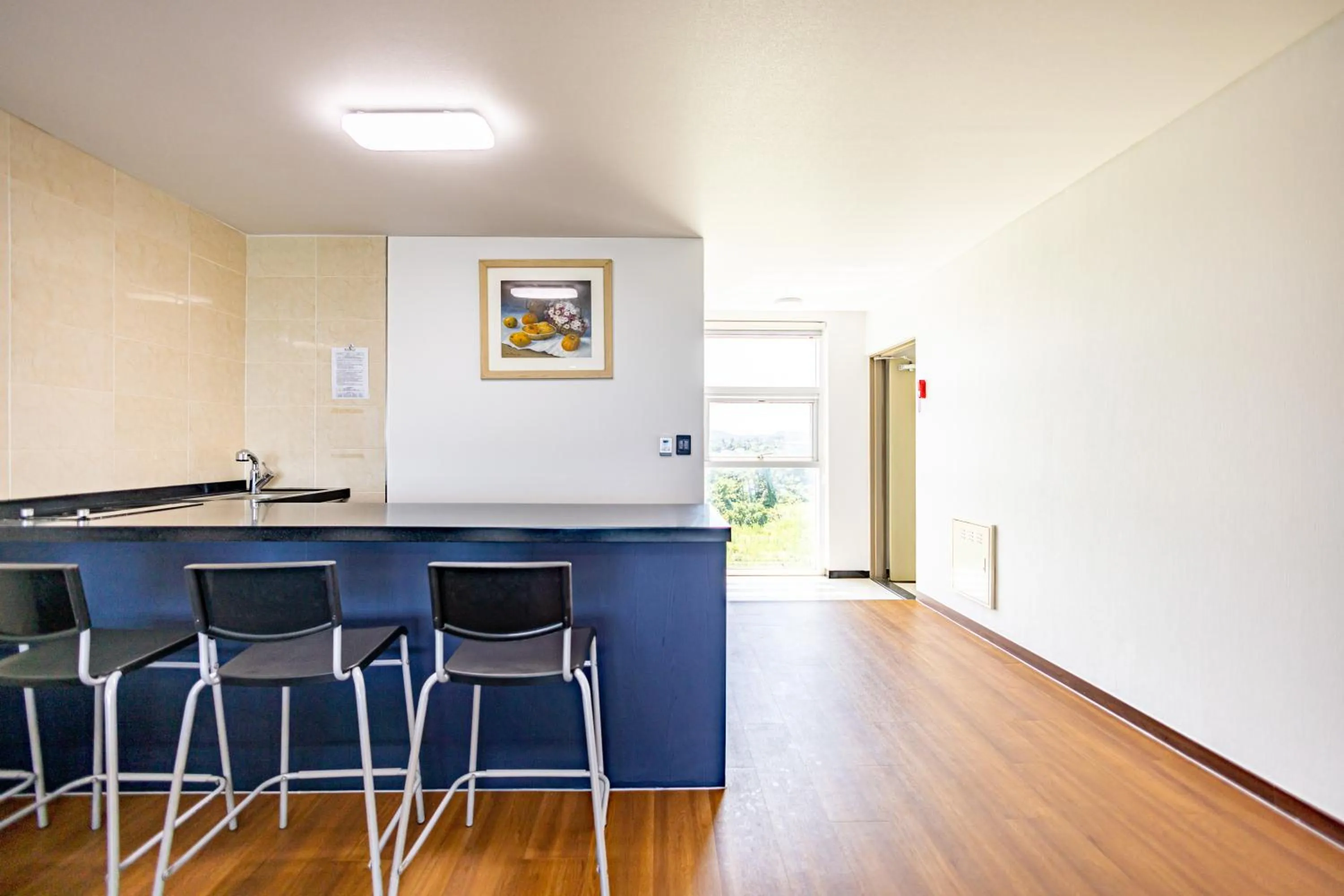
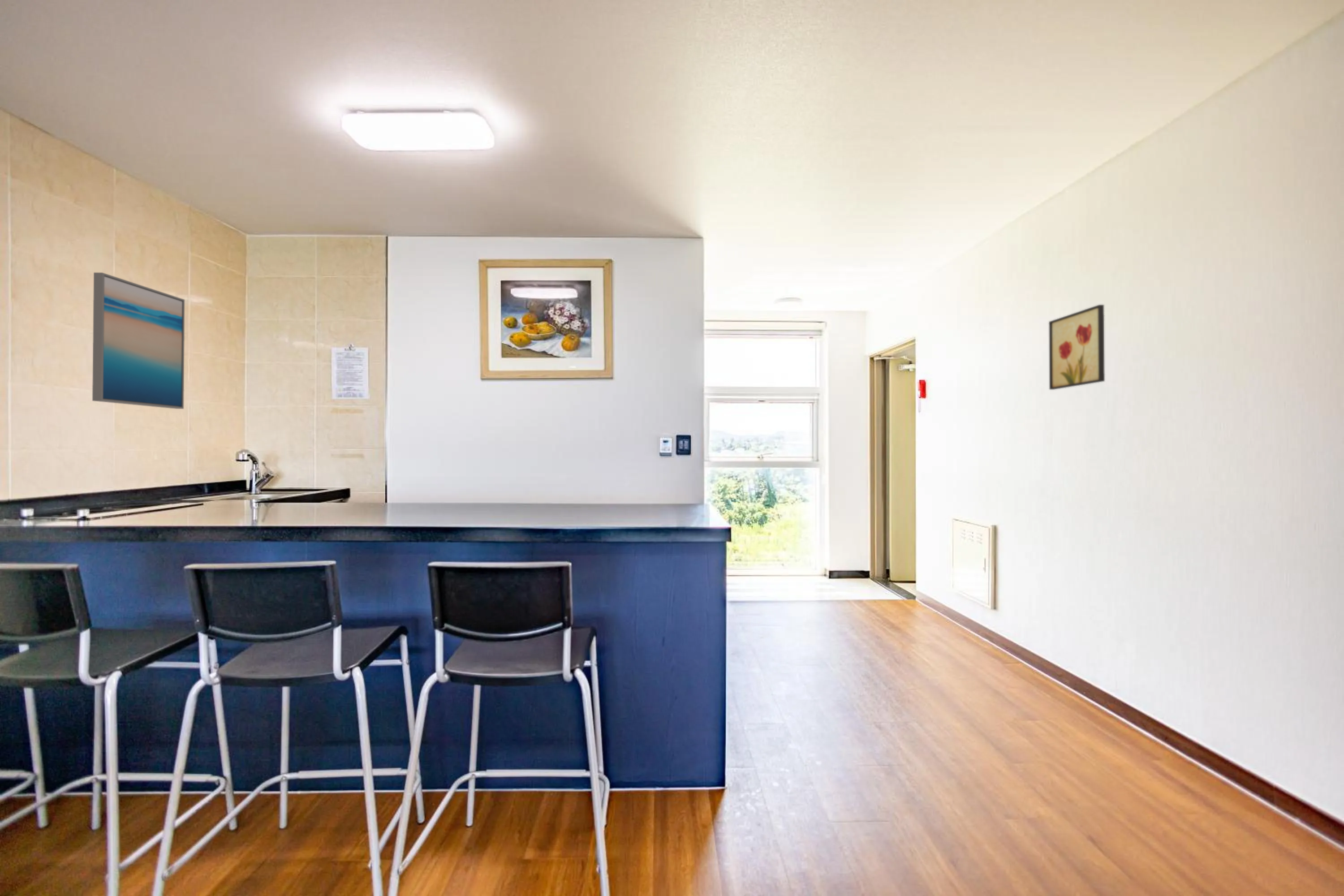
+ wall art [1048,304,1105,390]
+ wall art [92,272,185,409]
